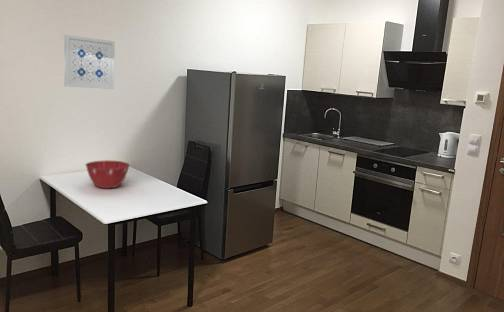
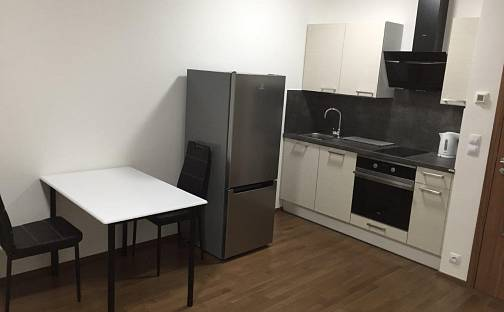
- mixing bowl [84,159,131,189]
- wall art [63,34,116,90]
